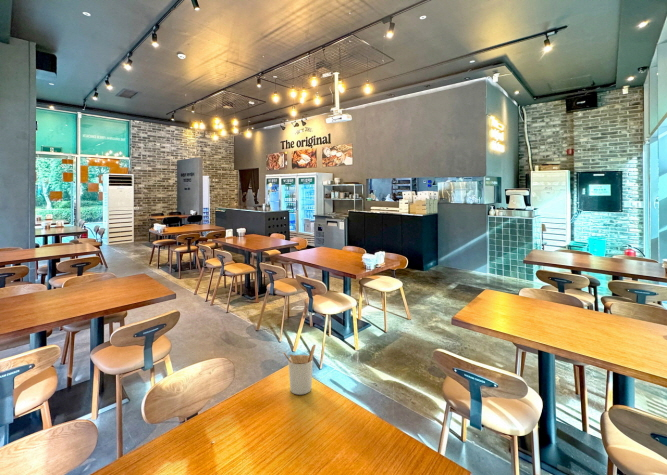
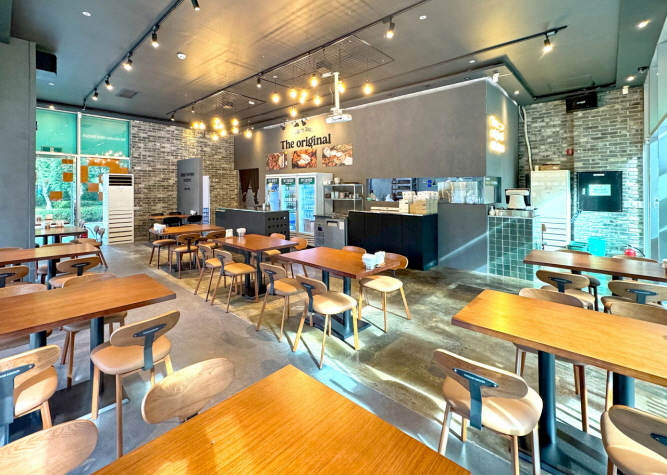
- utensil holder [282,344,316,396]
